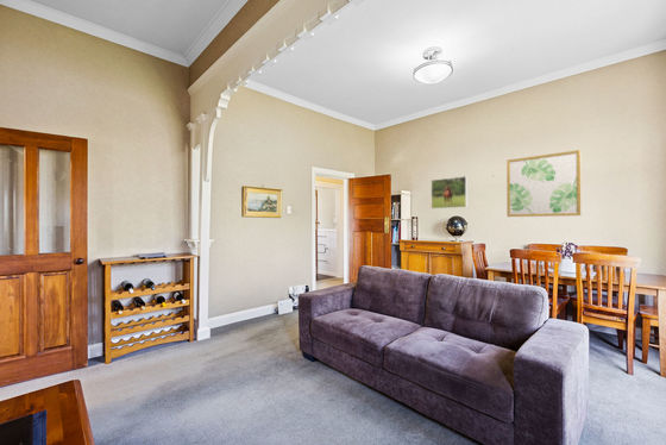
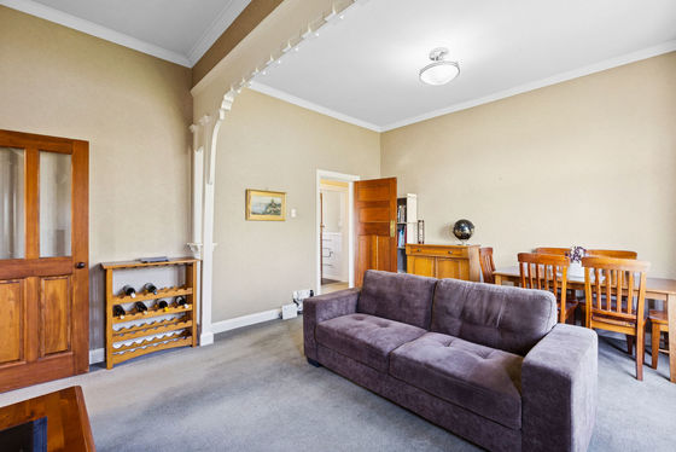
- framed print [431,175,469,209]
- wall art [505,149,582,218]
